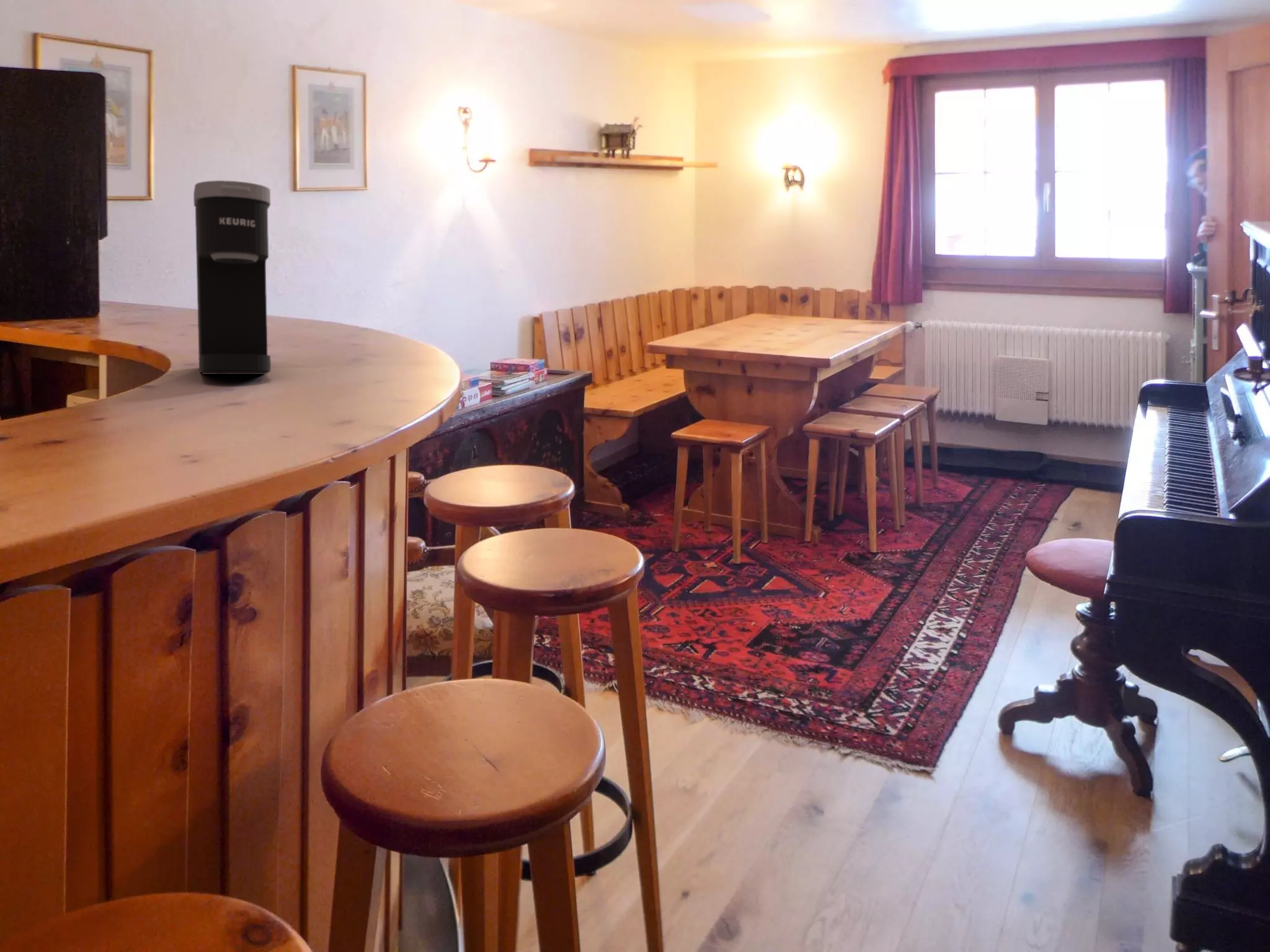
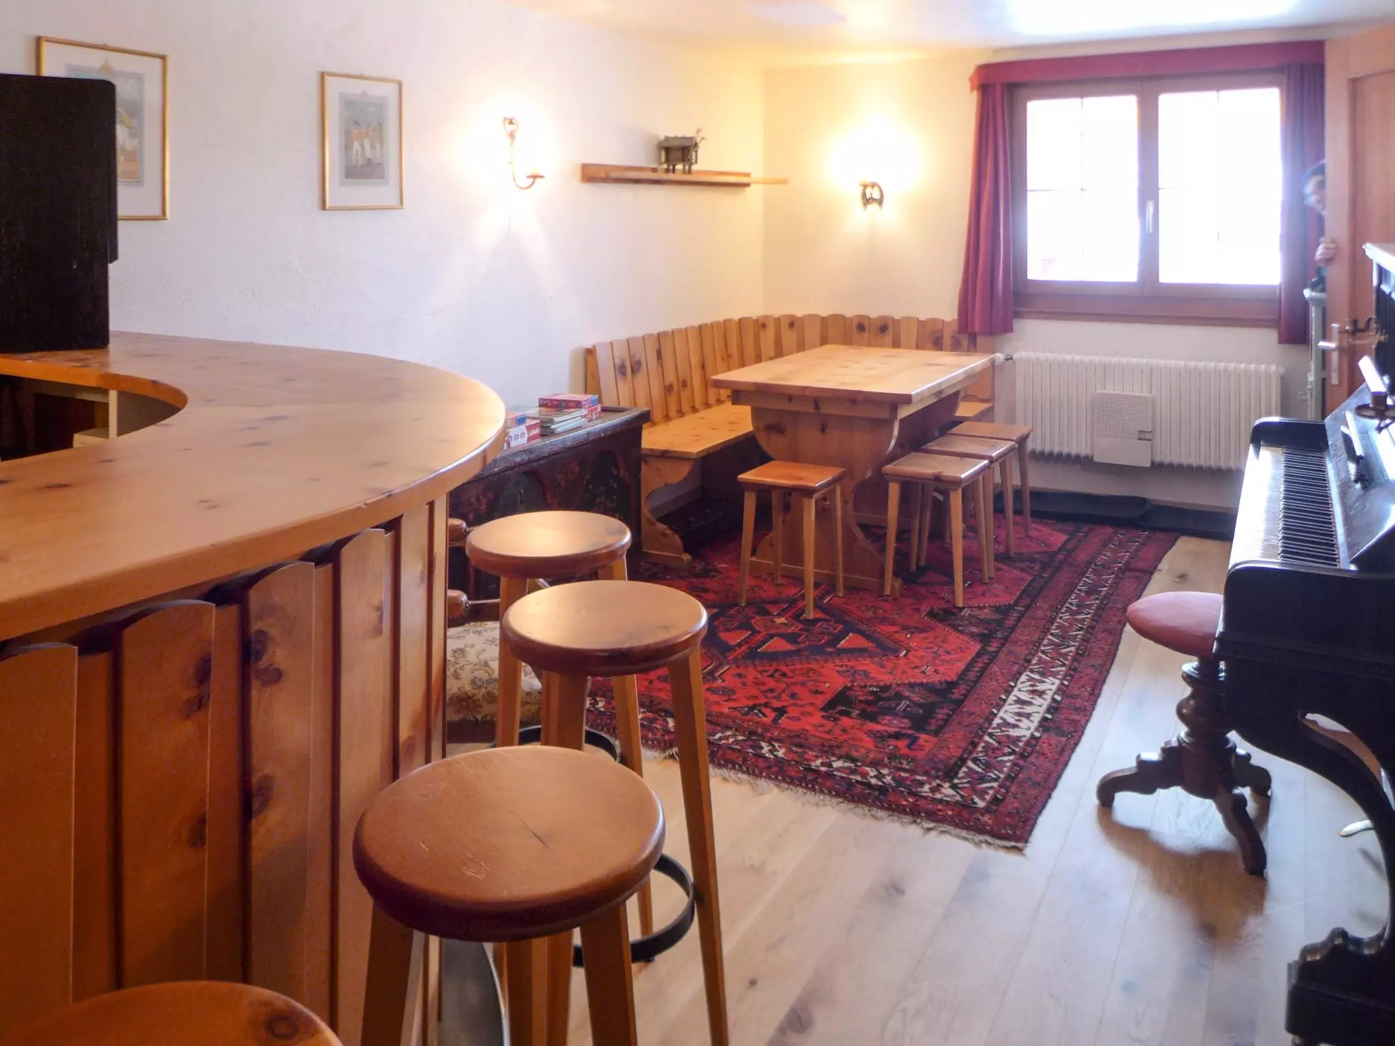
- coffee maker [193,180,272,375]
